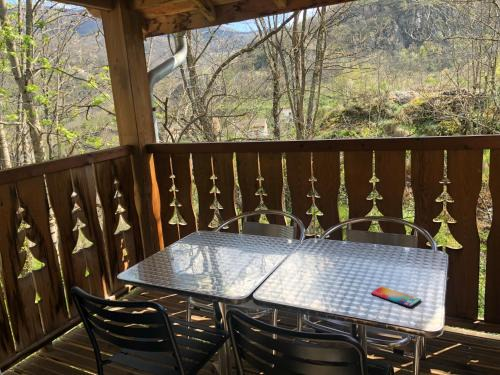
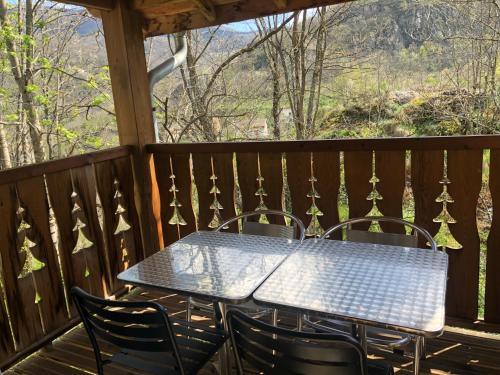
- smartphone [370,285,422,309]
